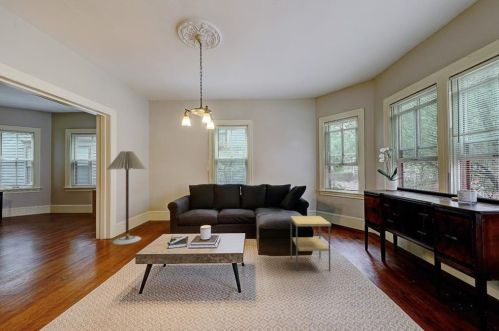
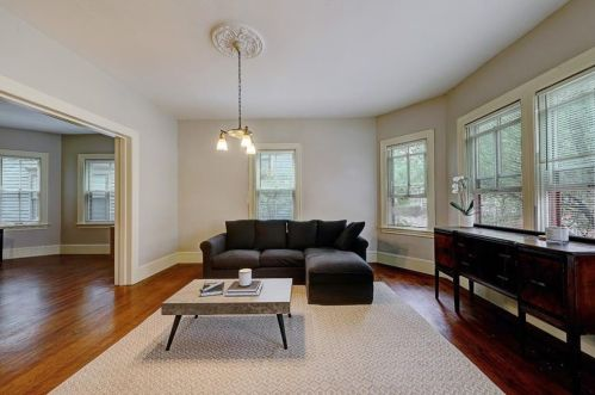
- side table [290,215,332,272]
- floor lamp [105,150,147,245]
